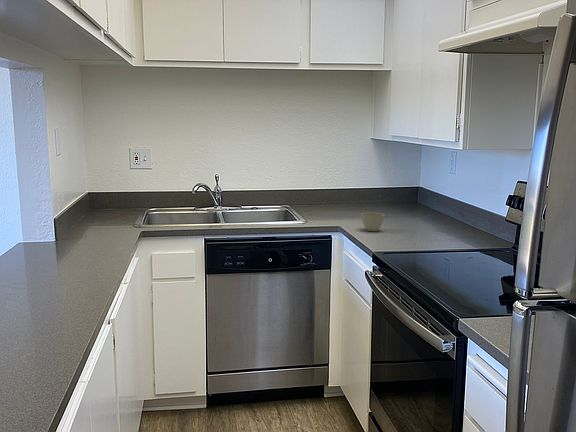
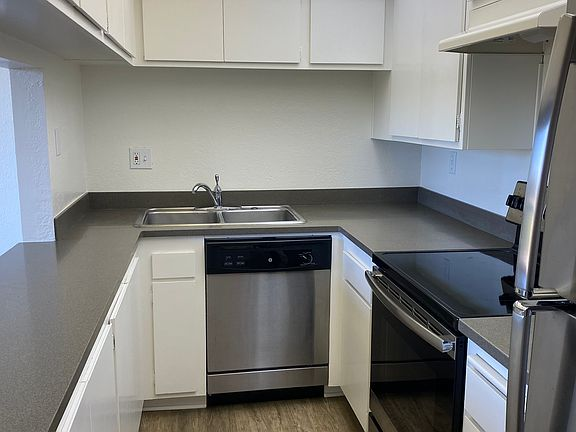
- flower pot [361,212,385,232]
